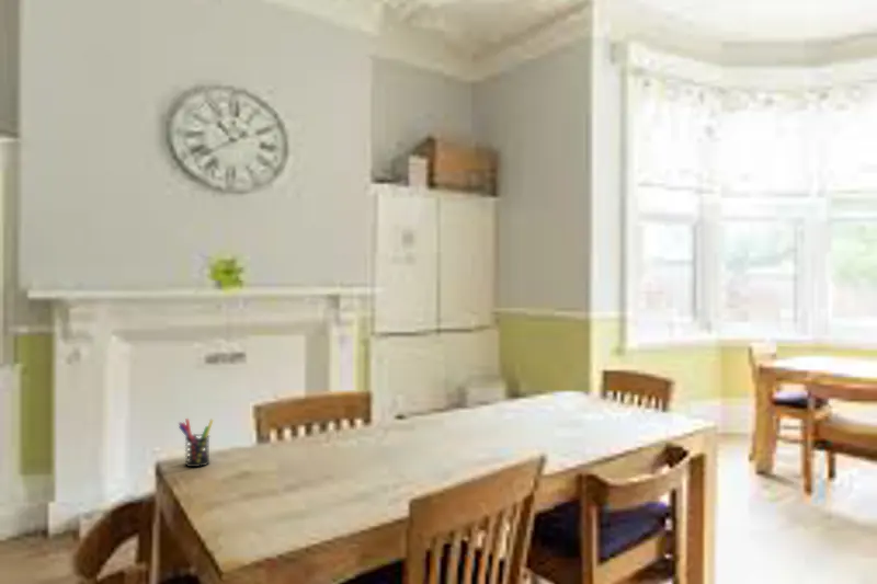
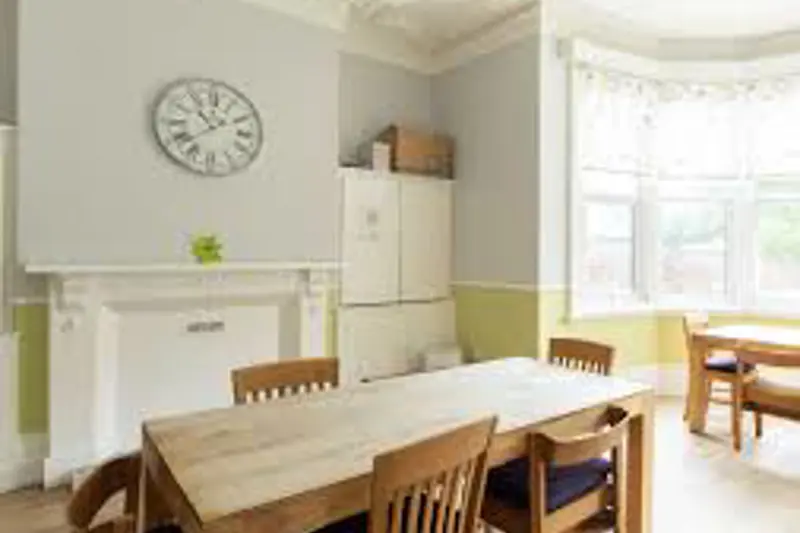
- pen holder [178,417,215,468]
